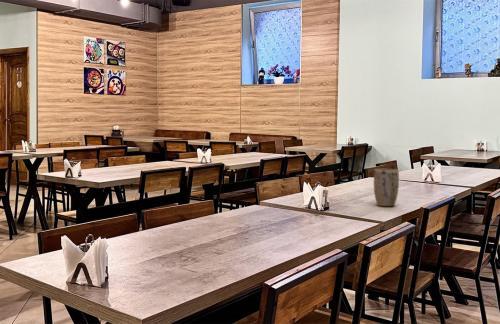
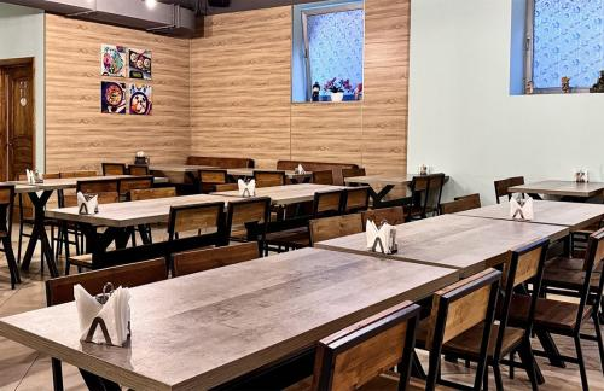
- plant pot [373,168,400,207]
